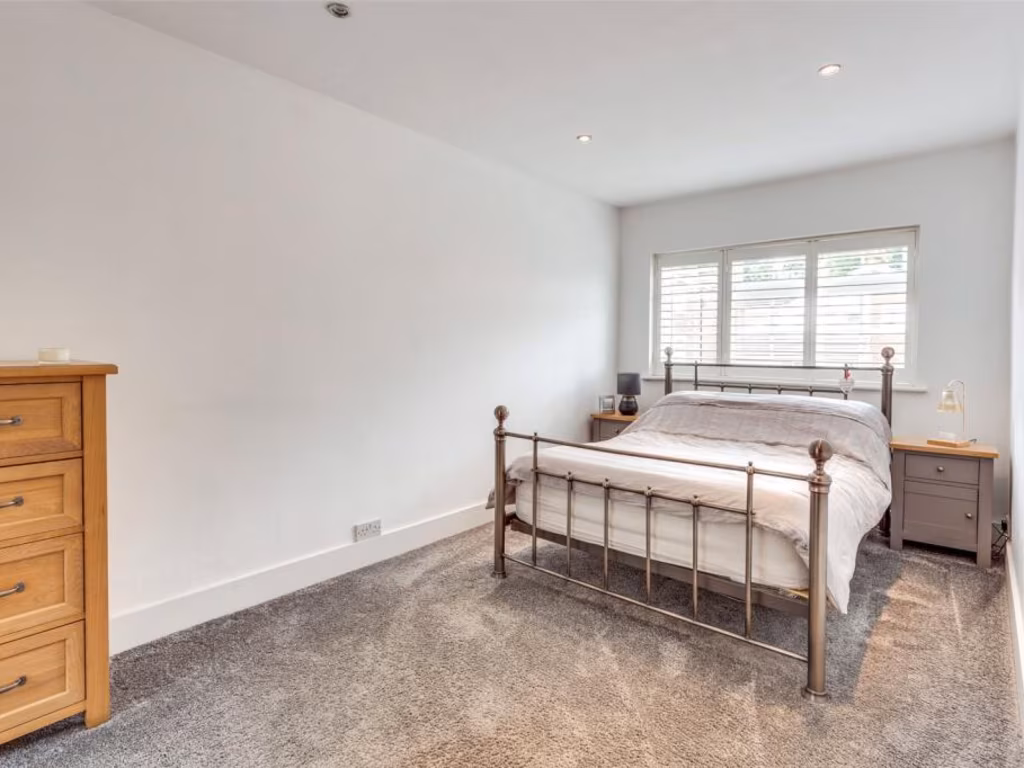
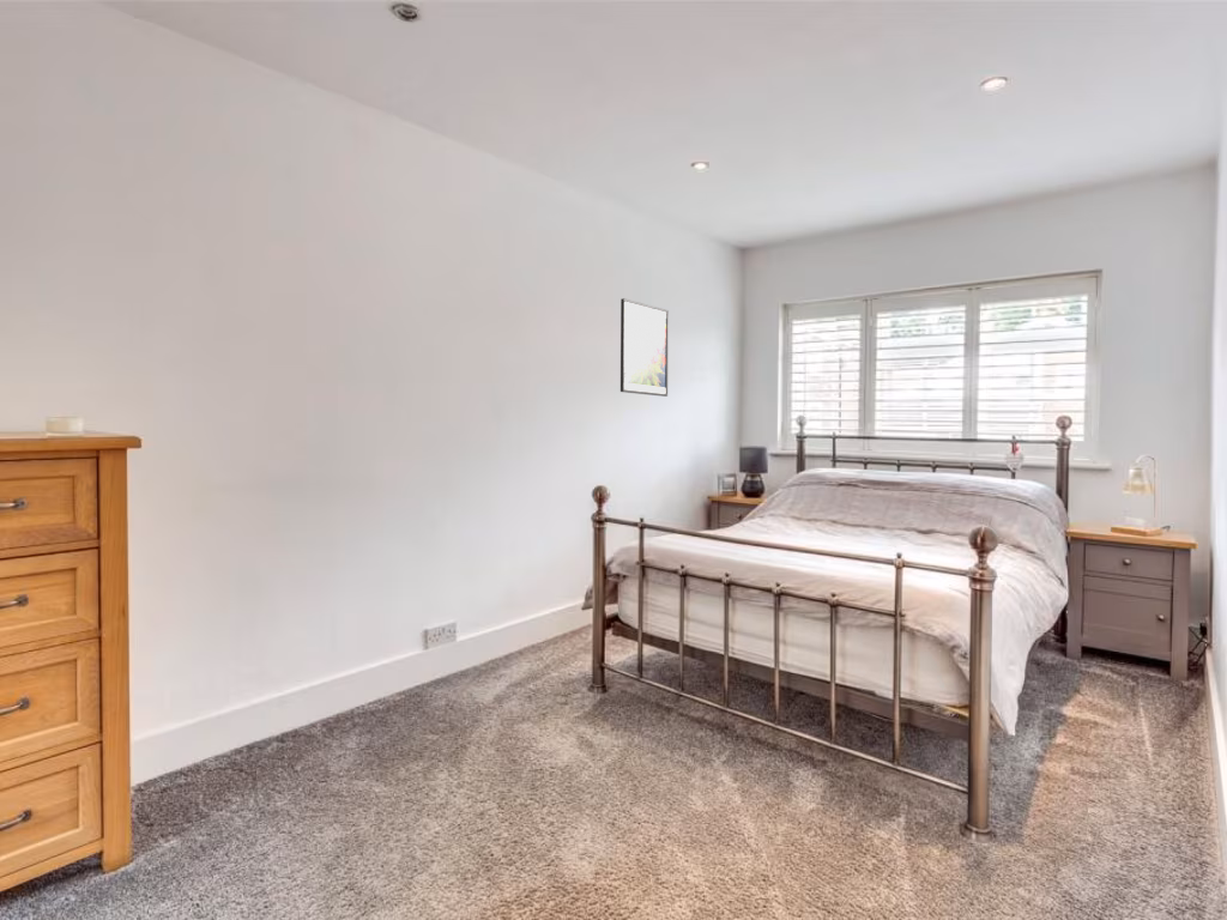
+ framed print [619,297,670,398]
